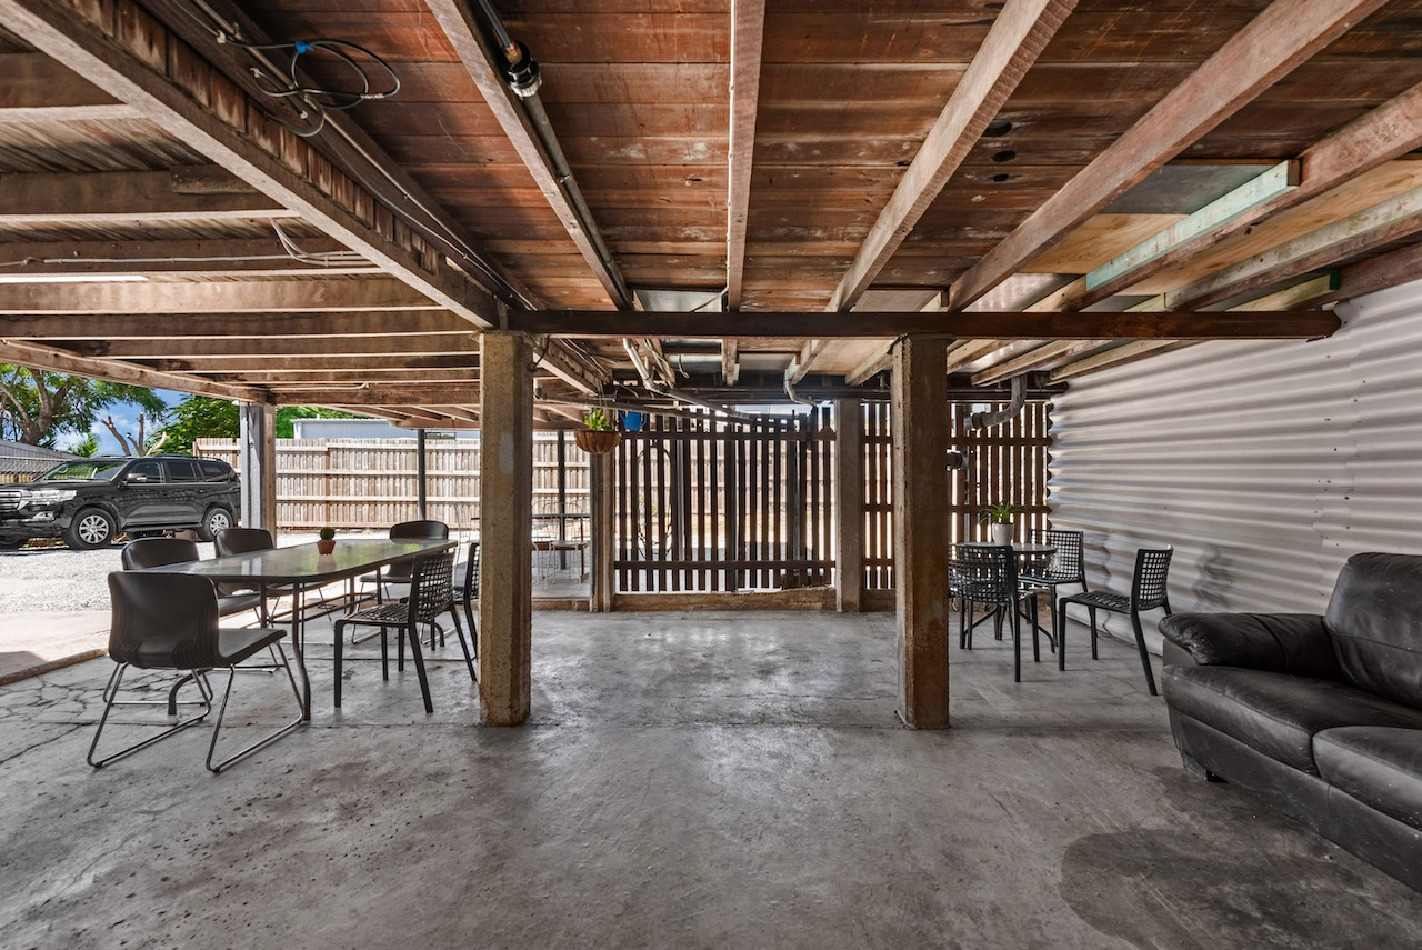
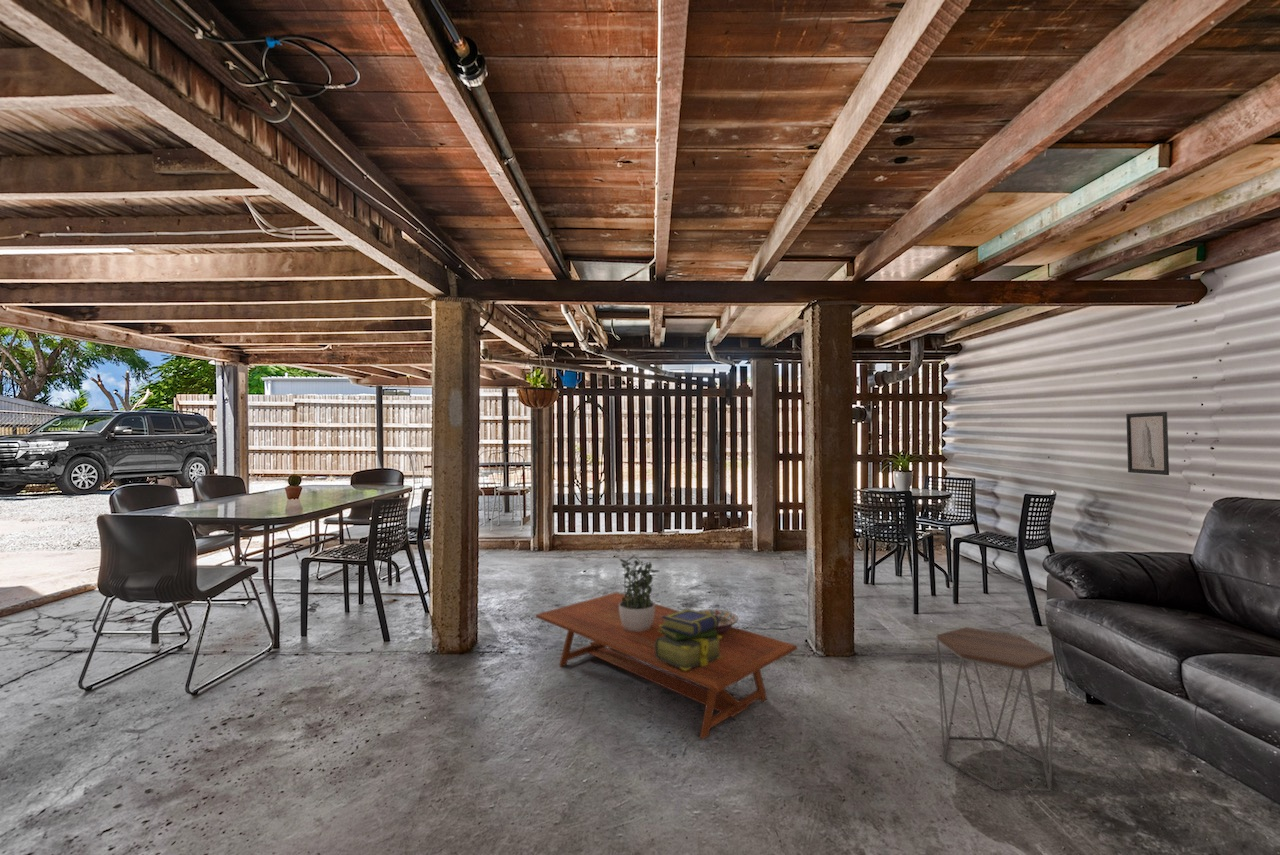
+ side table [935,626,1056,792]
+ wall art [1125,411,1170,476]
+ coffee table [535,591,798,740]
+ decorative bowl [697,608,739,634]
+ potted plant [618,554,660,632]
+ stack of books [655,608,722,671]
